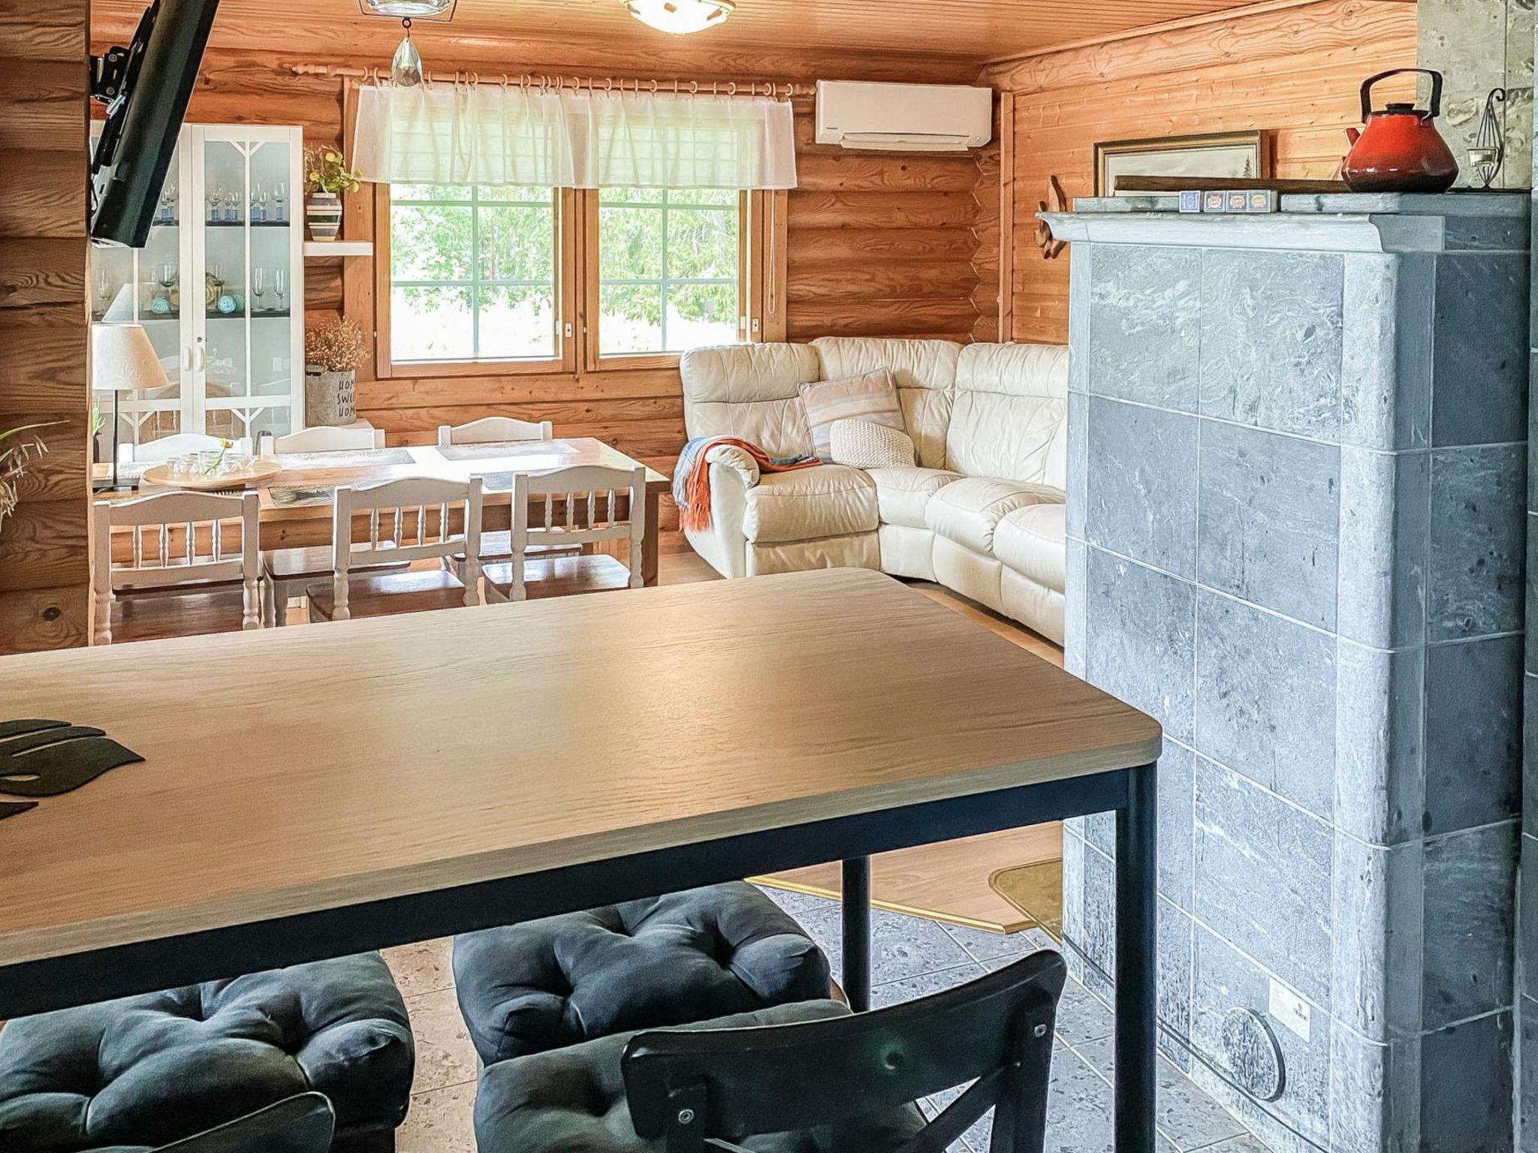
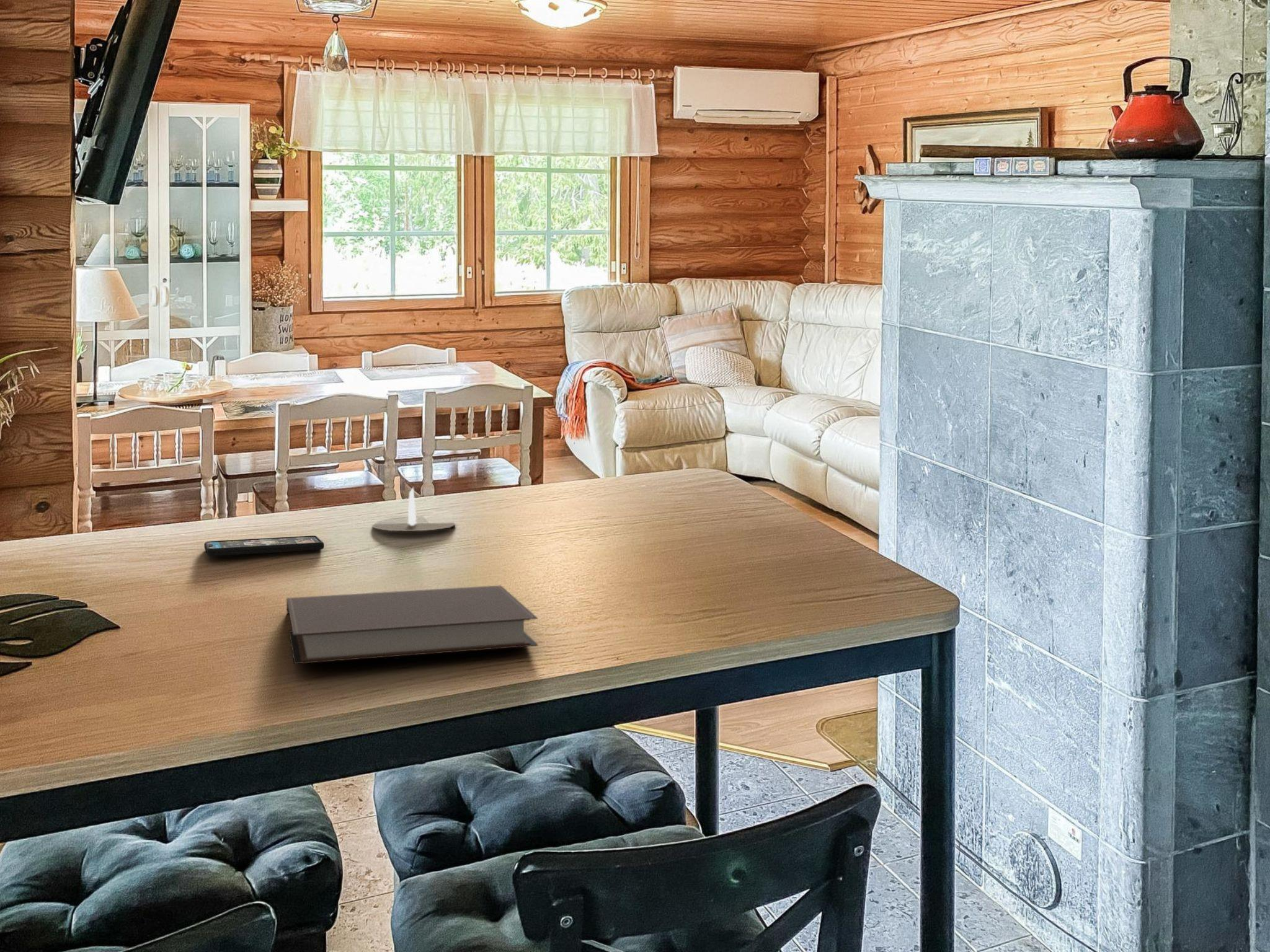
+ notebook [286,584,539,664]
+ candle [370,487,457,532]
+ smartphone [204,535,324,557]
